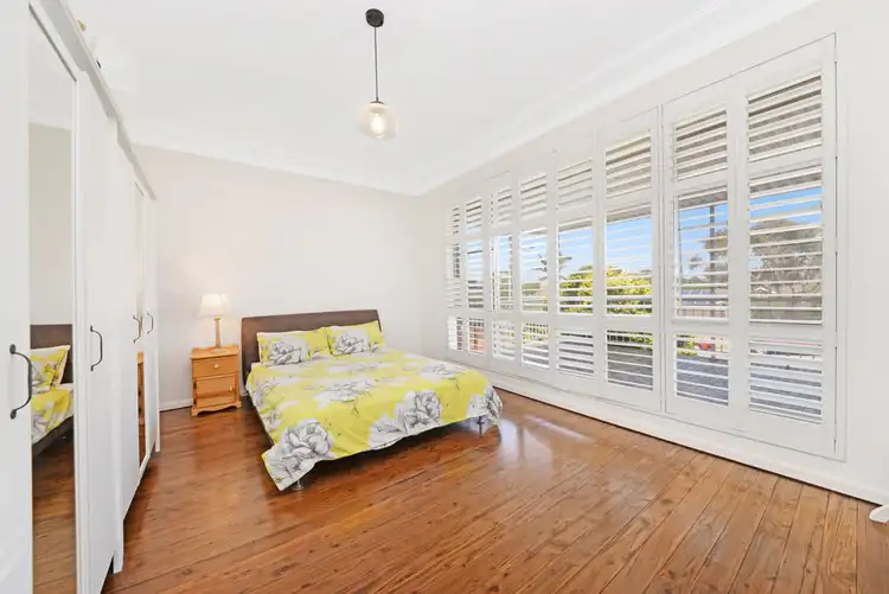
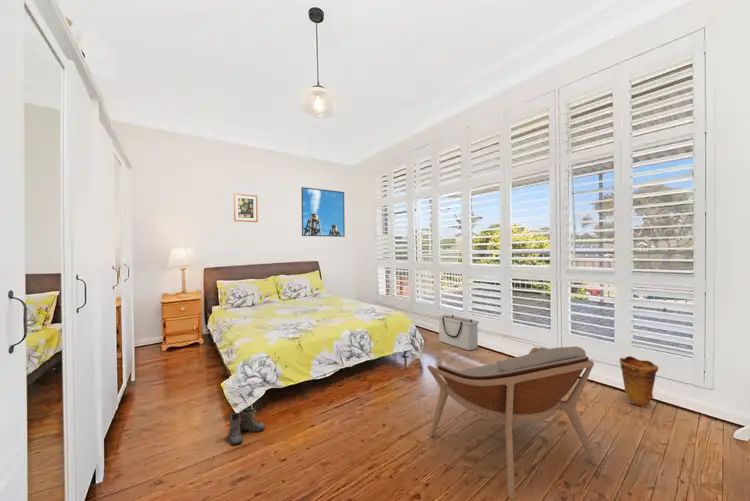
+ boots [222,407,265,446]
+ vase [618,355,659,408]
+ wall art [233,192,259,223]
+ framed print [300,186,346,238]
+ armchair [426,345,600,500]
+ storage bin [437,313,480,351]
